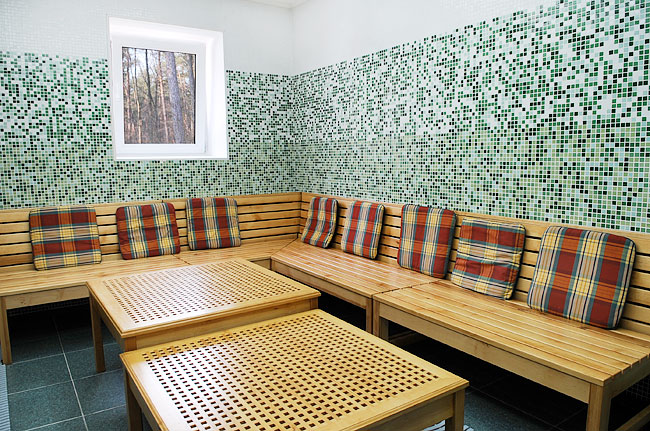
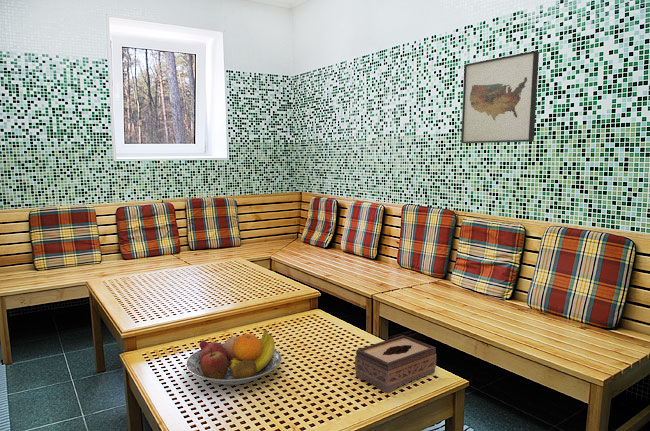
+ tissue box [354,334,437,394]
+ wall art [460,50,540,144]
+ fruit bowl [185,329,283,386]
